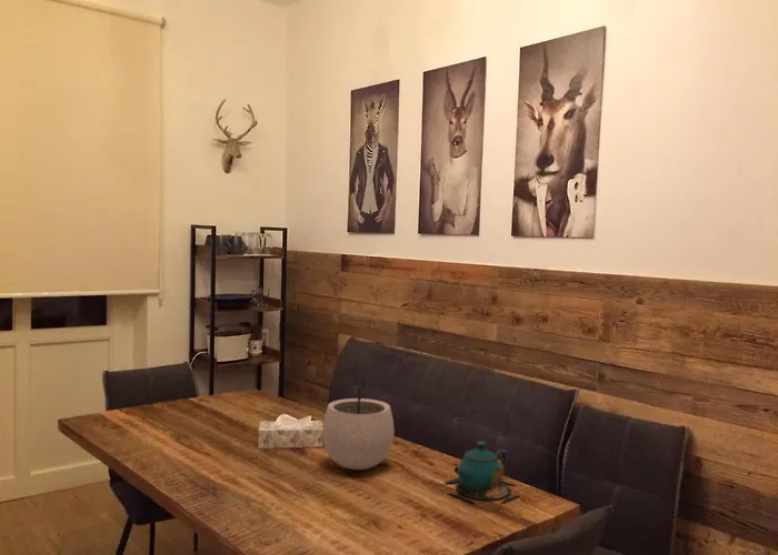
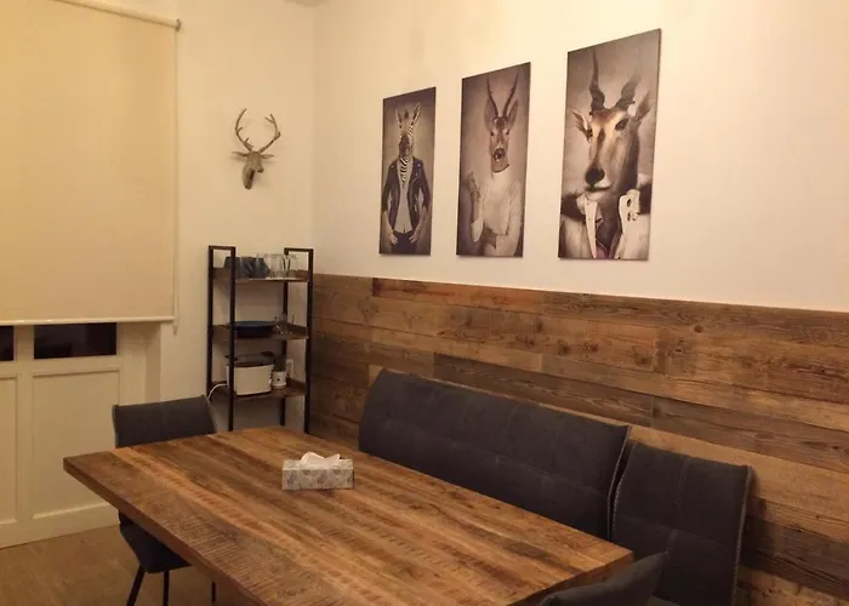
- teapot [443,440,519,505]
- plant pot [322,379,396,471]
